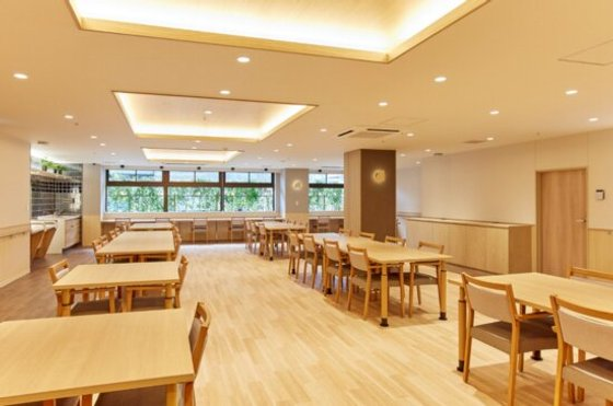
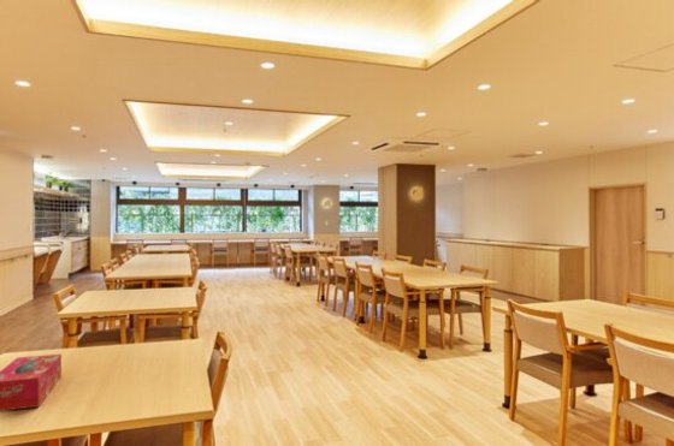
+ tissue box [0,353,63,412]
